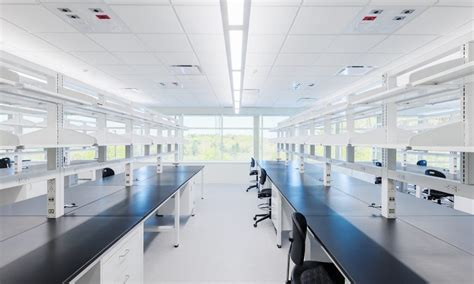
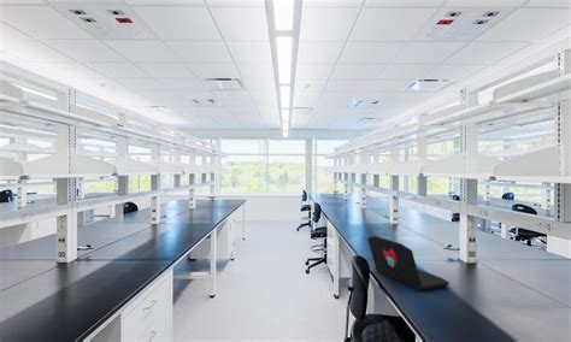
+ laptop [366,235,451,291]
